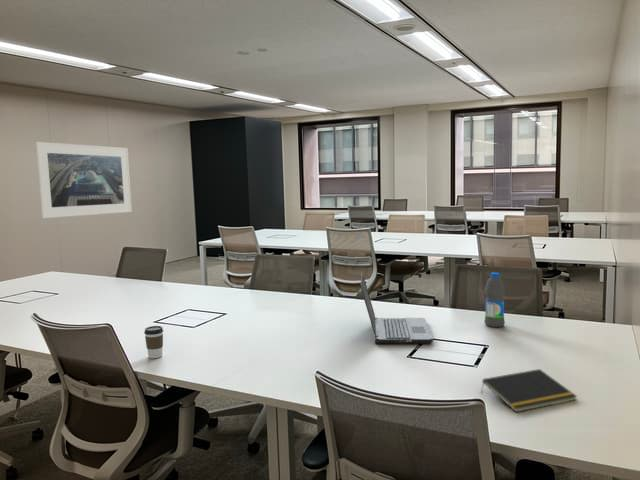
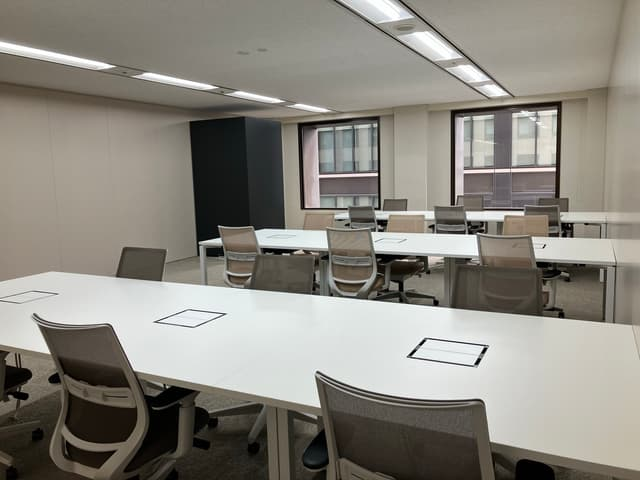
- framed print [35,141,133,219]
- coffee cup [143,325,164,359]
- water bottle [484,272,506,328]
- notepad [480,368,578,413]
- laptop computer [360,272,435,345]
